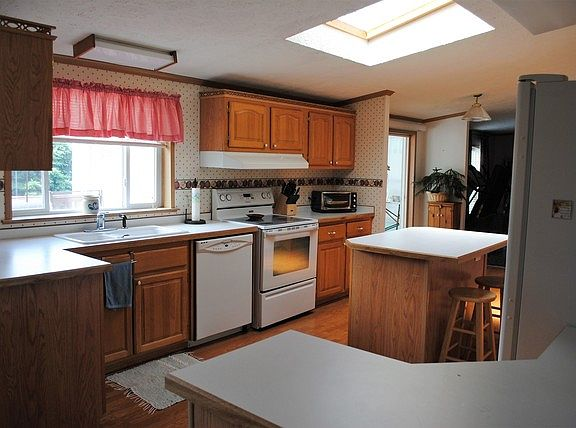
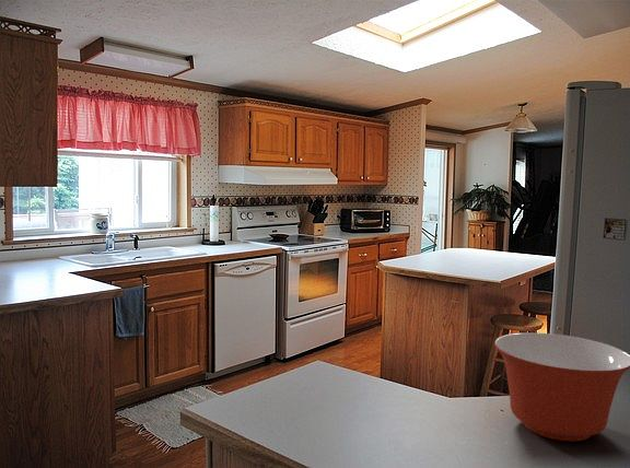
+ mixing bowl [493,331,630,442]
